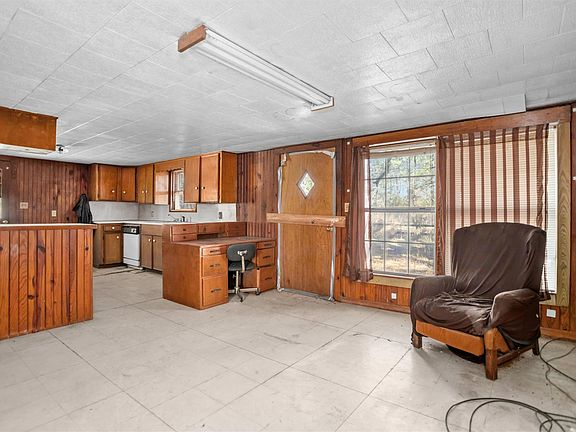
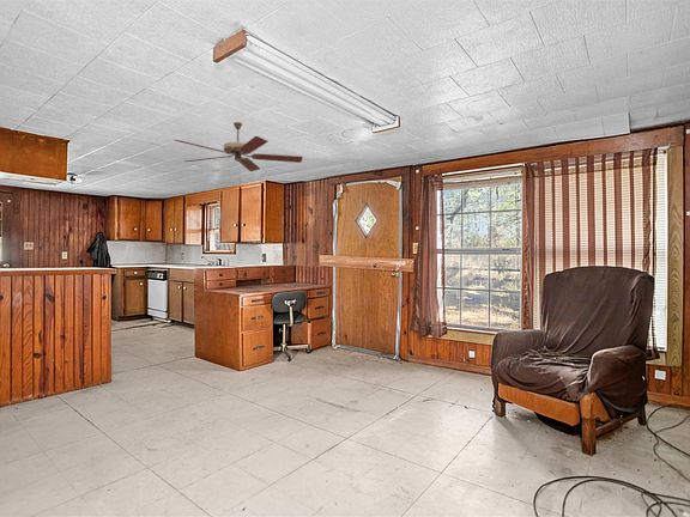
+ ceiling fan [174,121,304,172]
